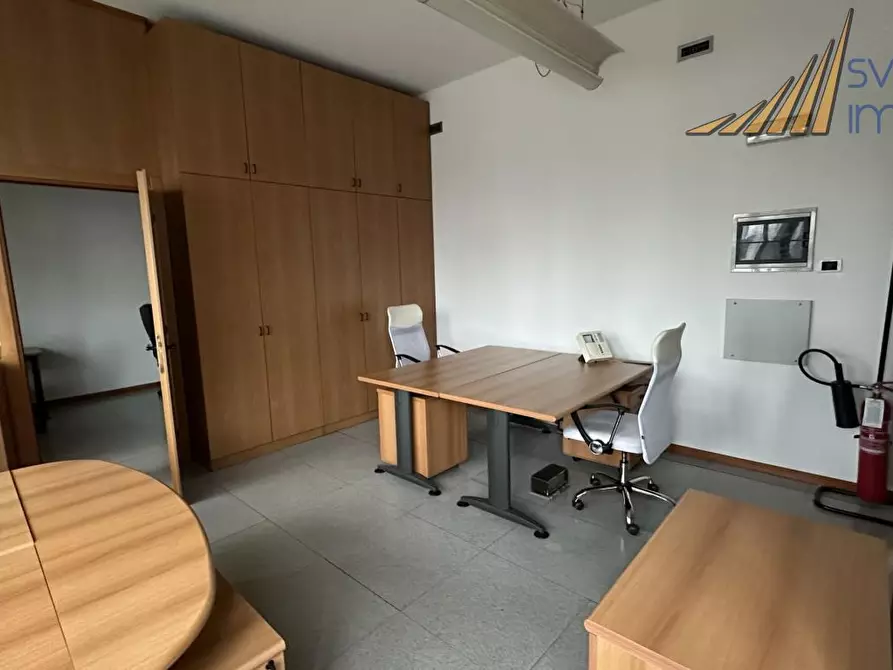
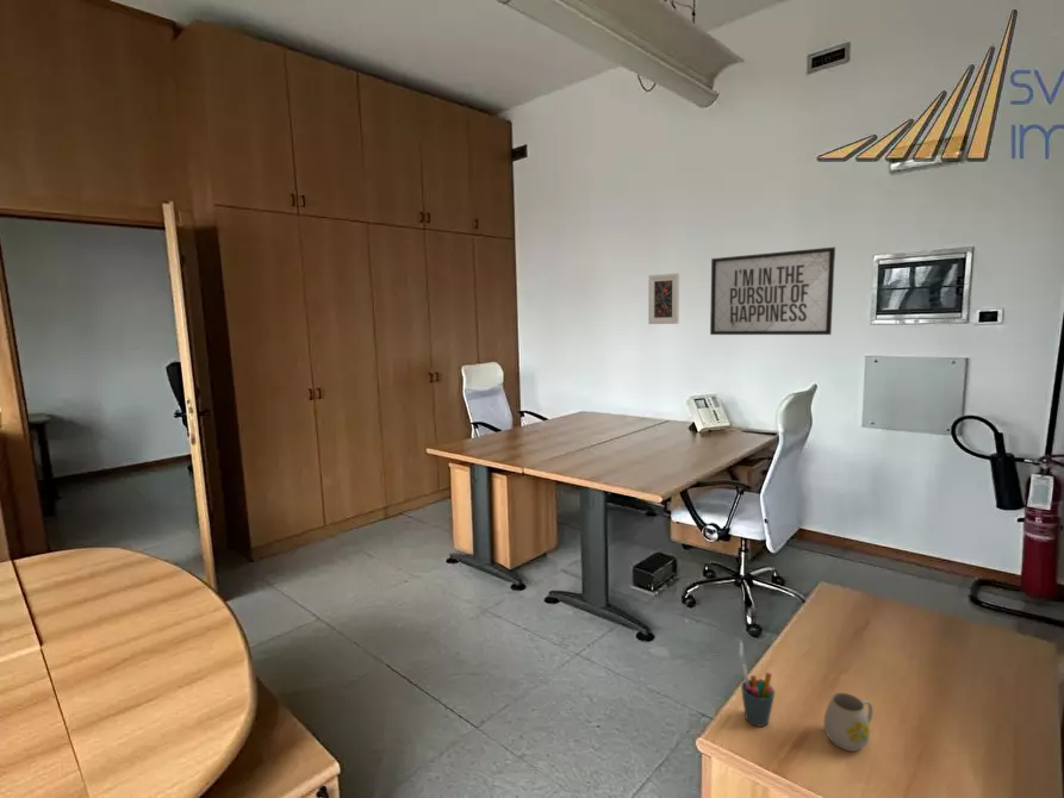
+ mirror [709,247,836,336]
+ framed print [647,272,680,325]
+ pen holder [740,663,776,728]
+ mug [822,692,875,753]
